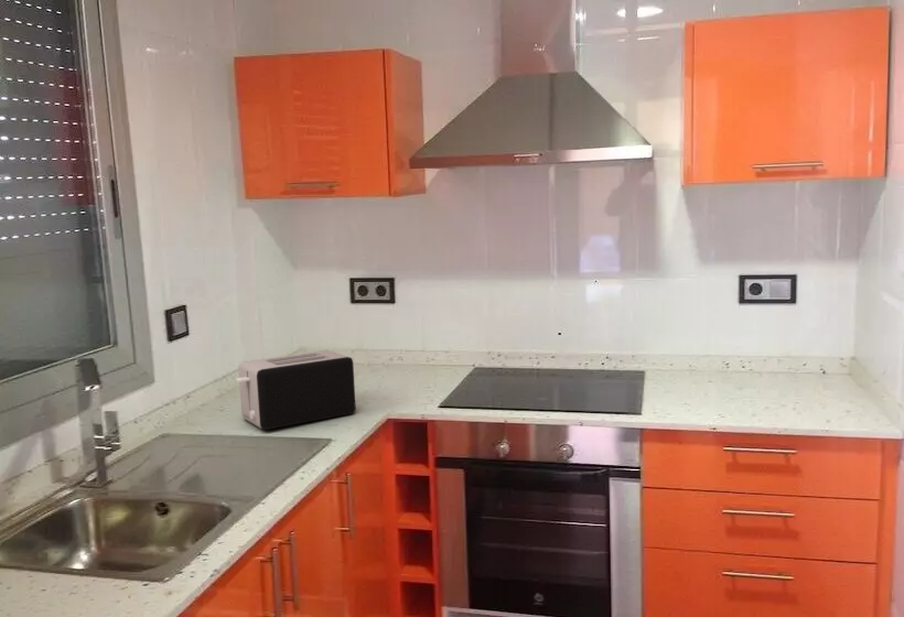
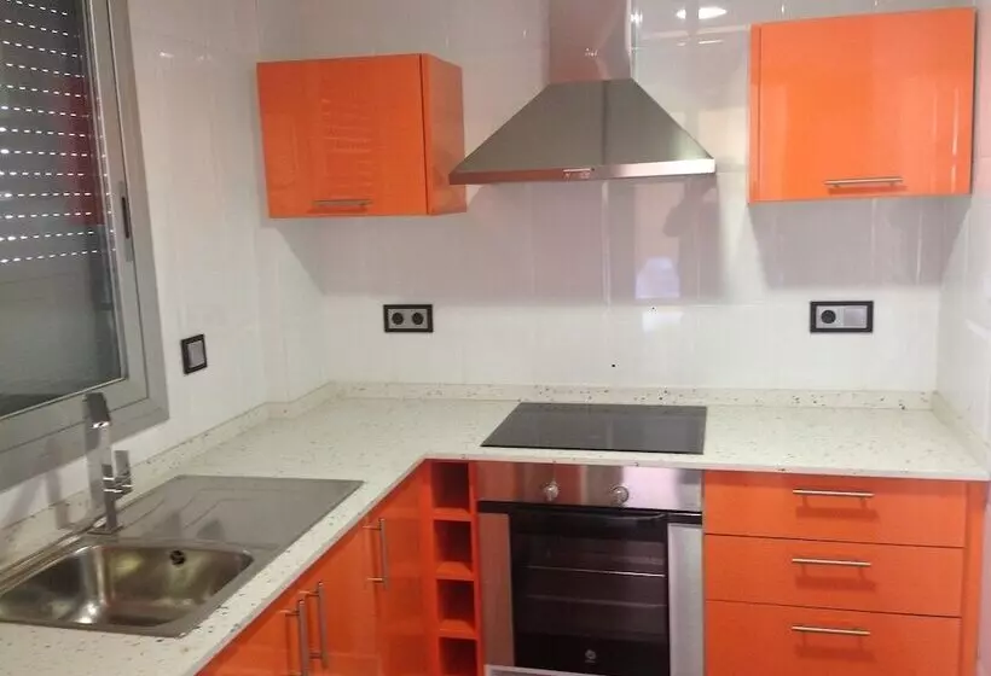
- toaster [235,349,357,431]
